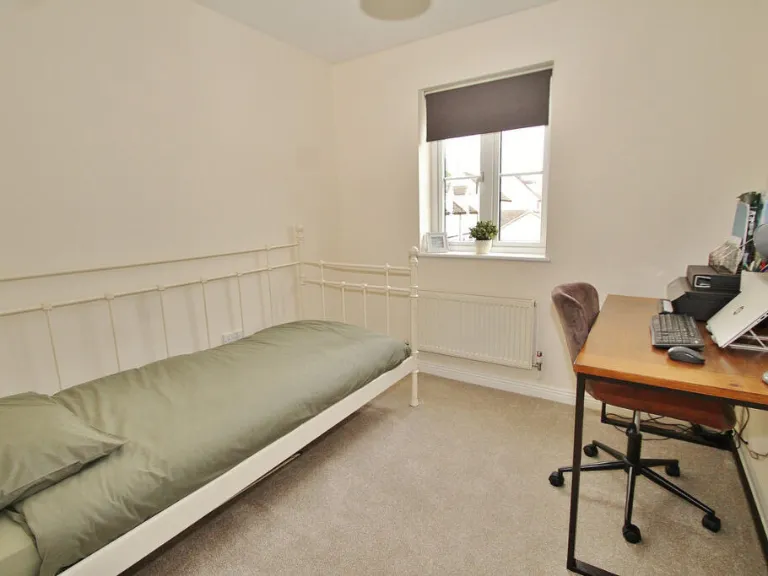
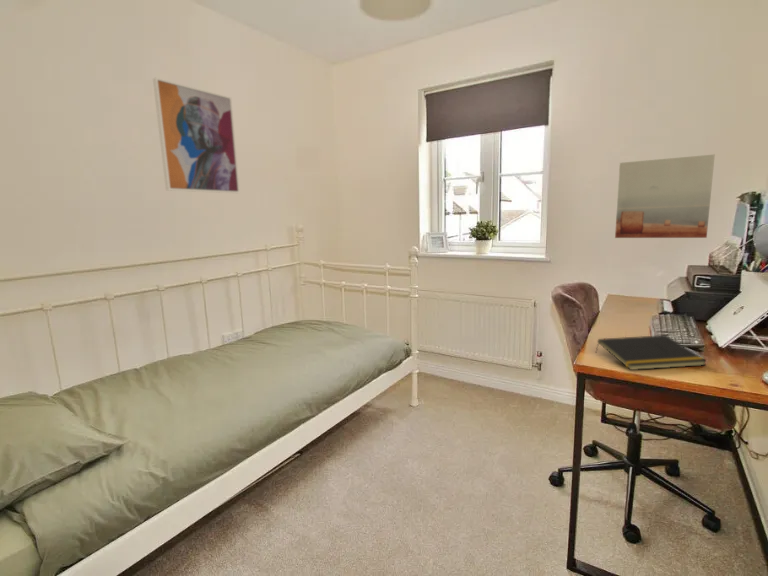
+ wall art [152,77,241,194]
+ wall art [614,153,716,239]
+ notepad [595,334,708,371]
